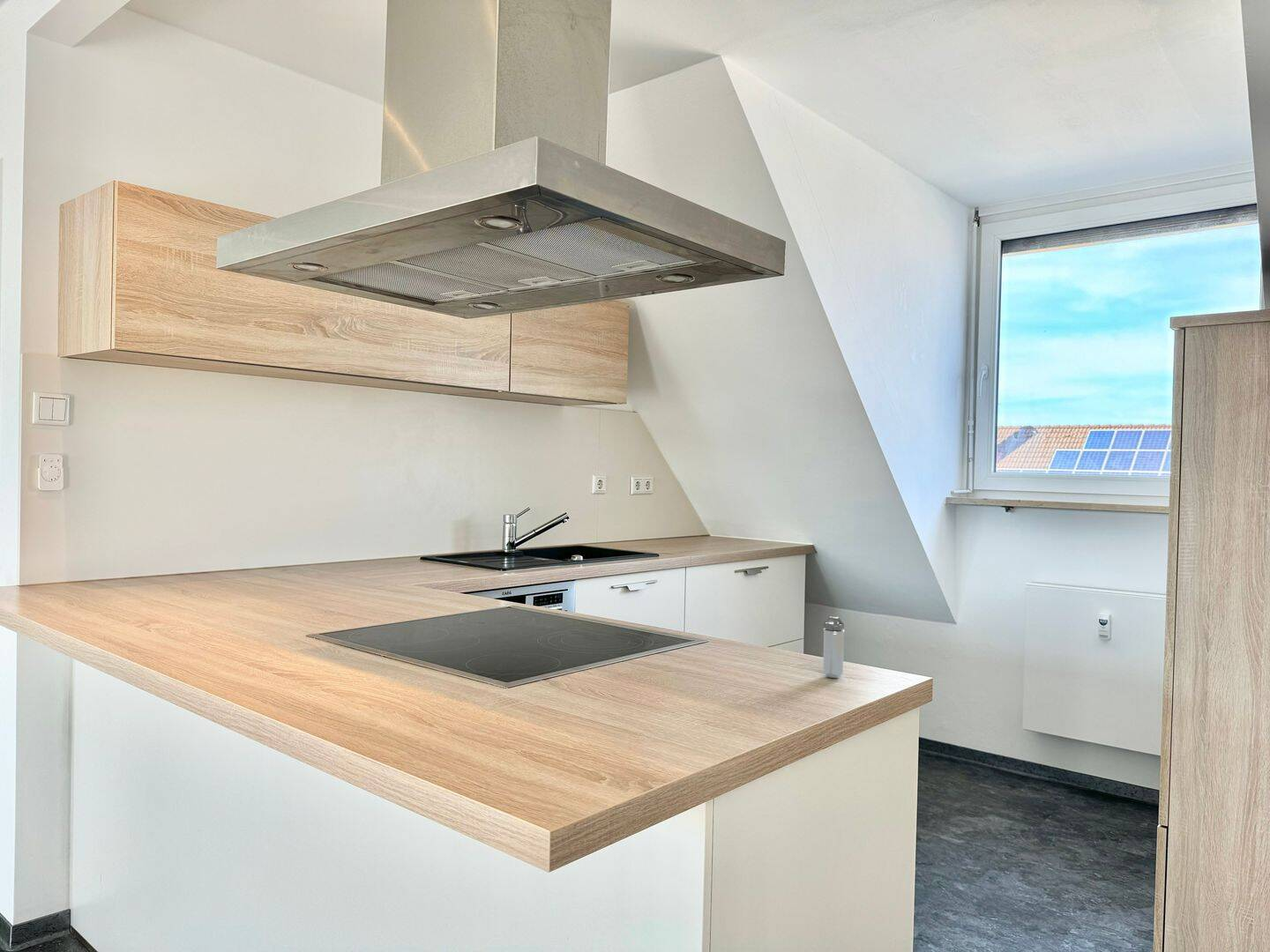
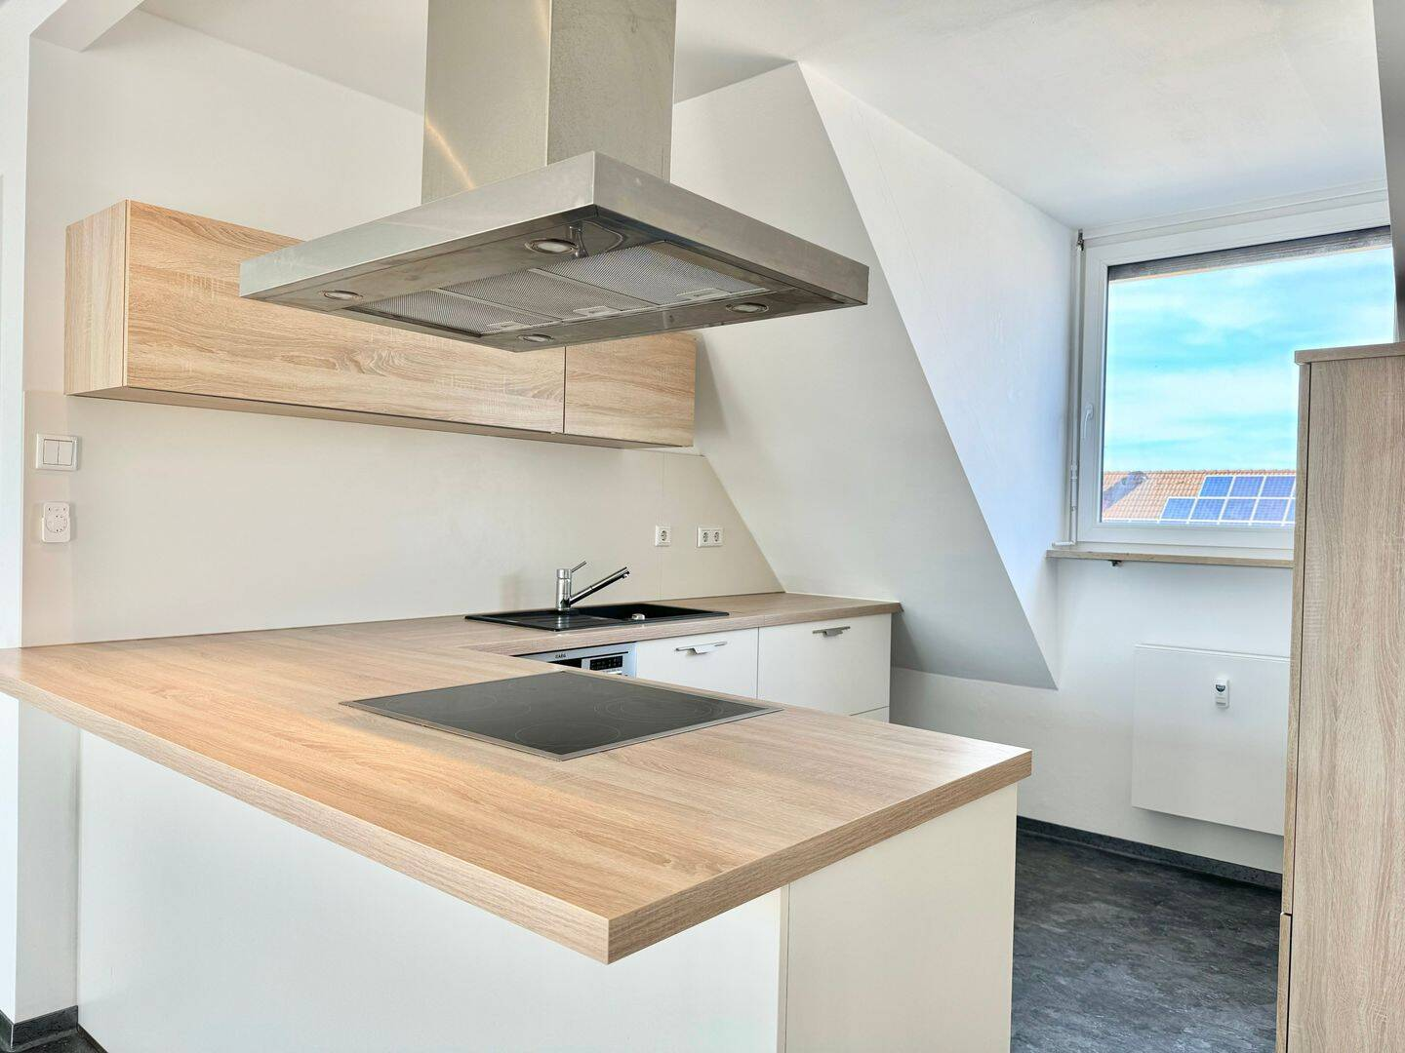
- shaker [822,616,846,679]
